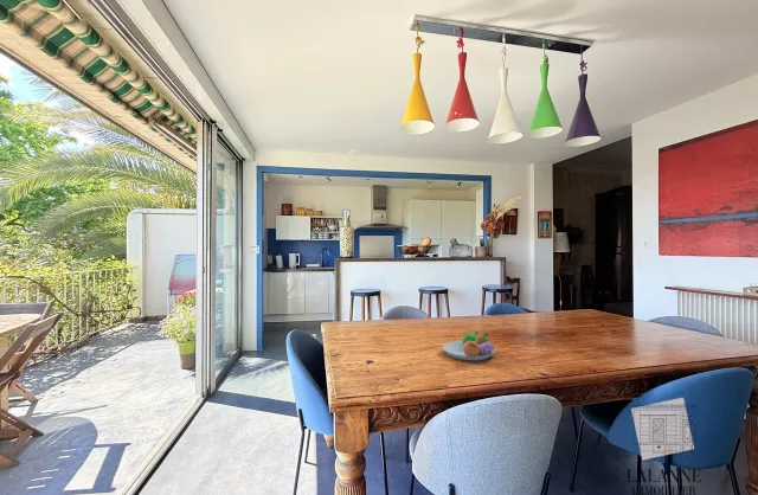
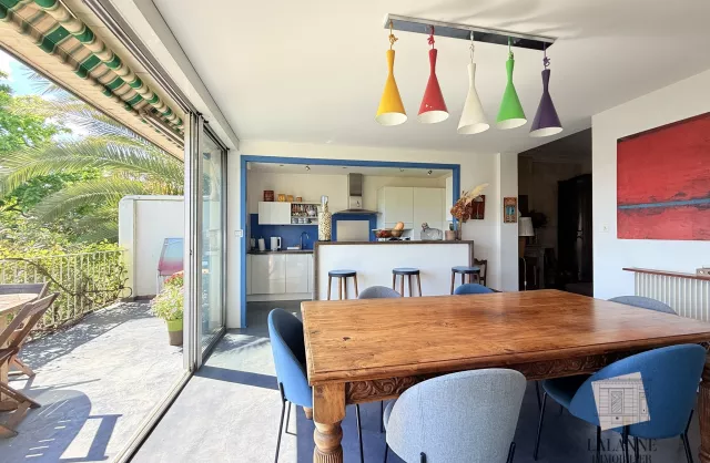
- fruit bowl [441,330,496,361]
